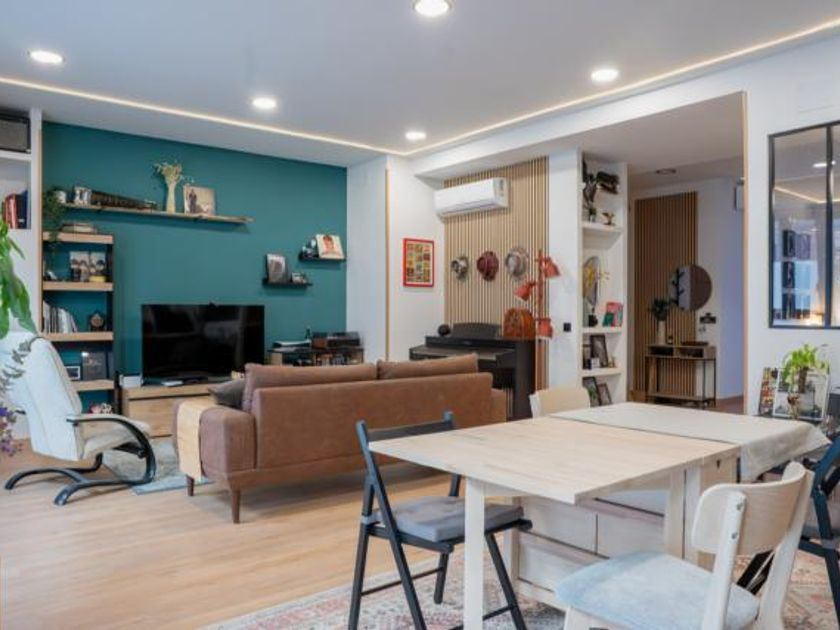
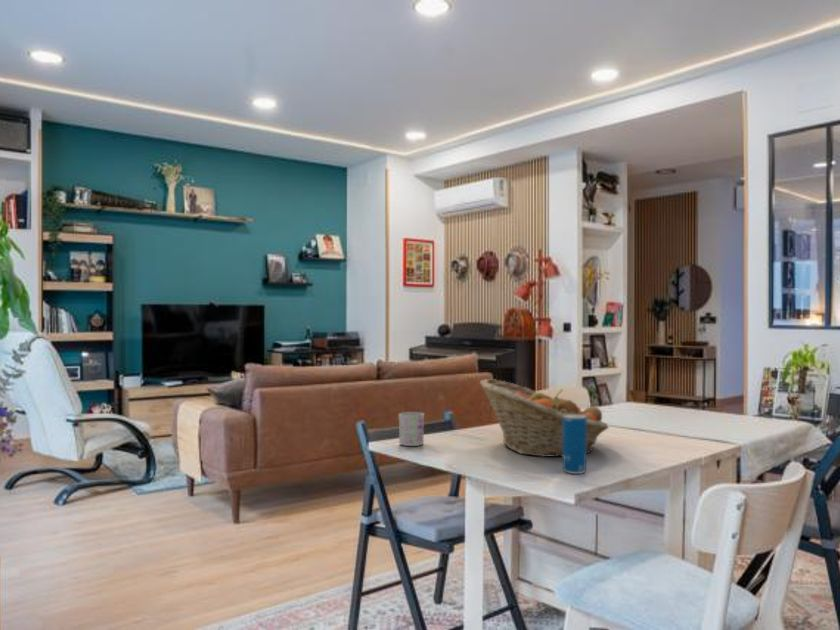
+ mug [398,411,425,447]
+ fruit basket [478,378,610,458]
+ beverage can [562,414,587,475]
